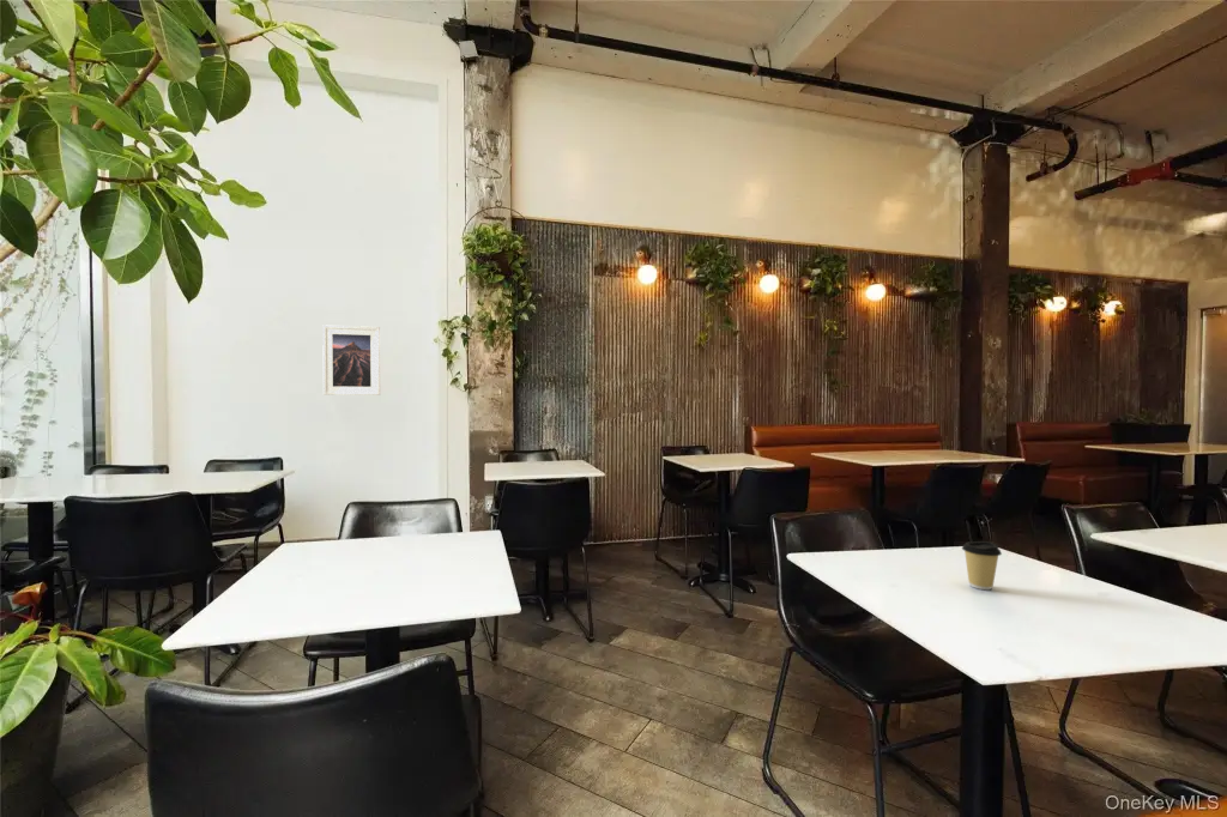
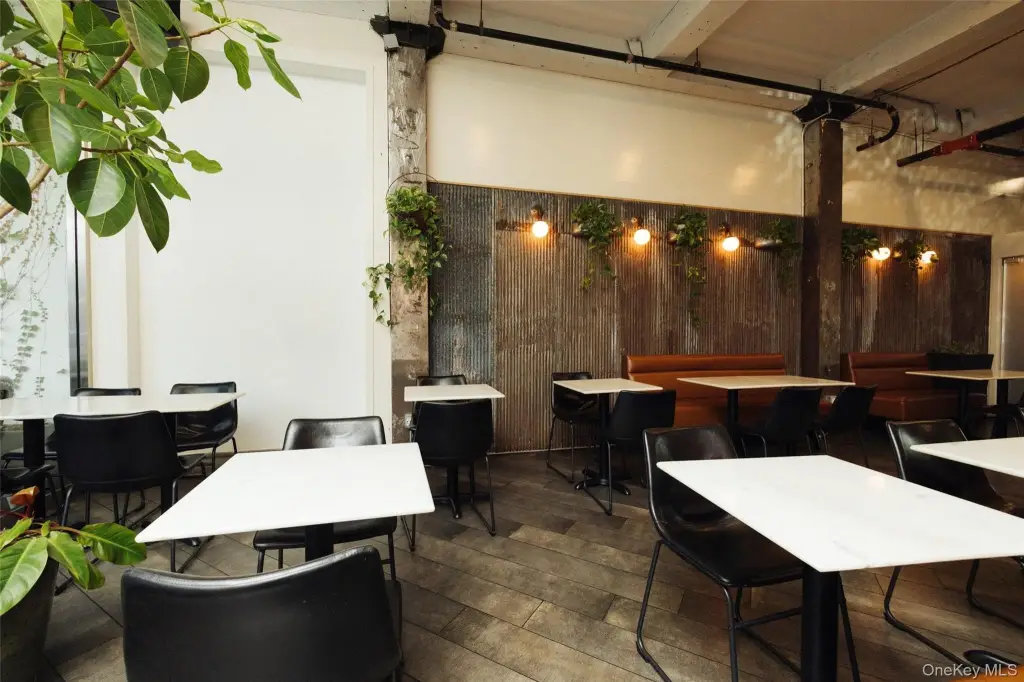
- coffee cup [961,540,1003,591]
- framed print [321,323,381,397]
